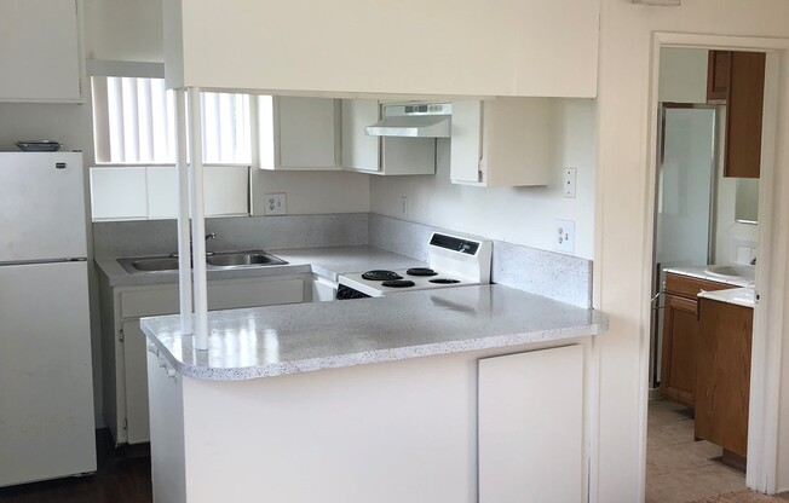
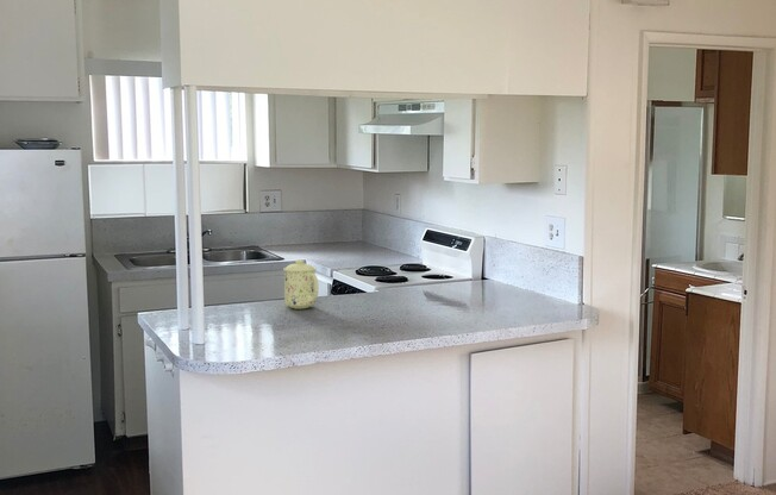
+ mug [282,259,320,309]
